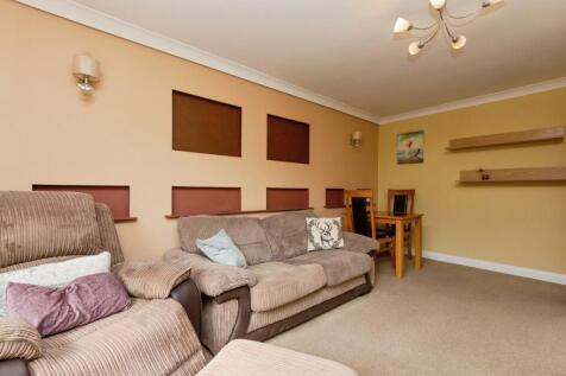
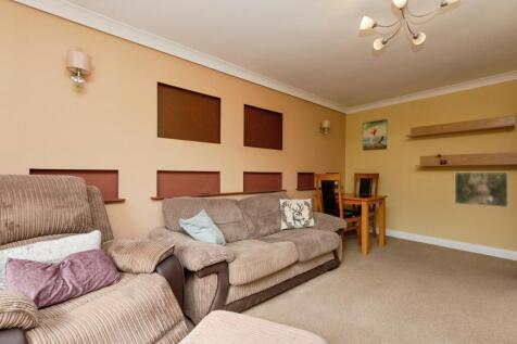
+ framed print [454,171,509,208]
